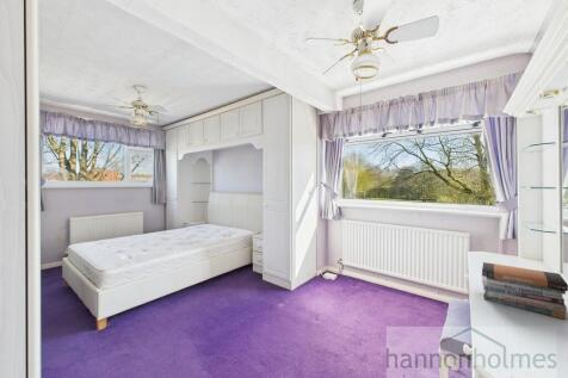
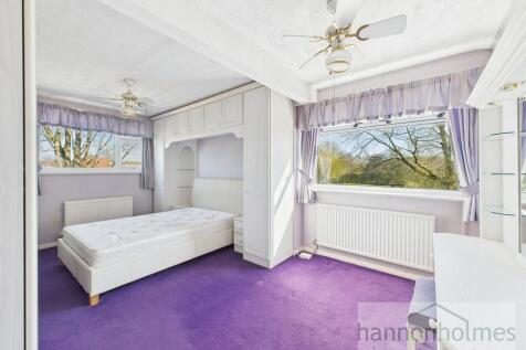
- book stack [481,261,568,321]
